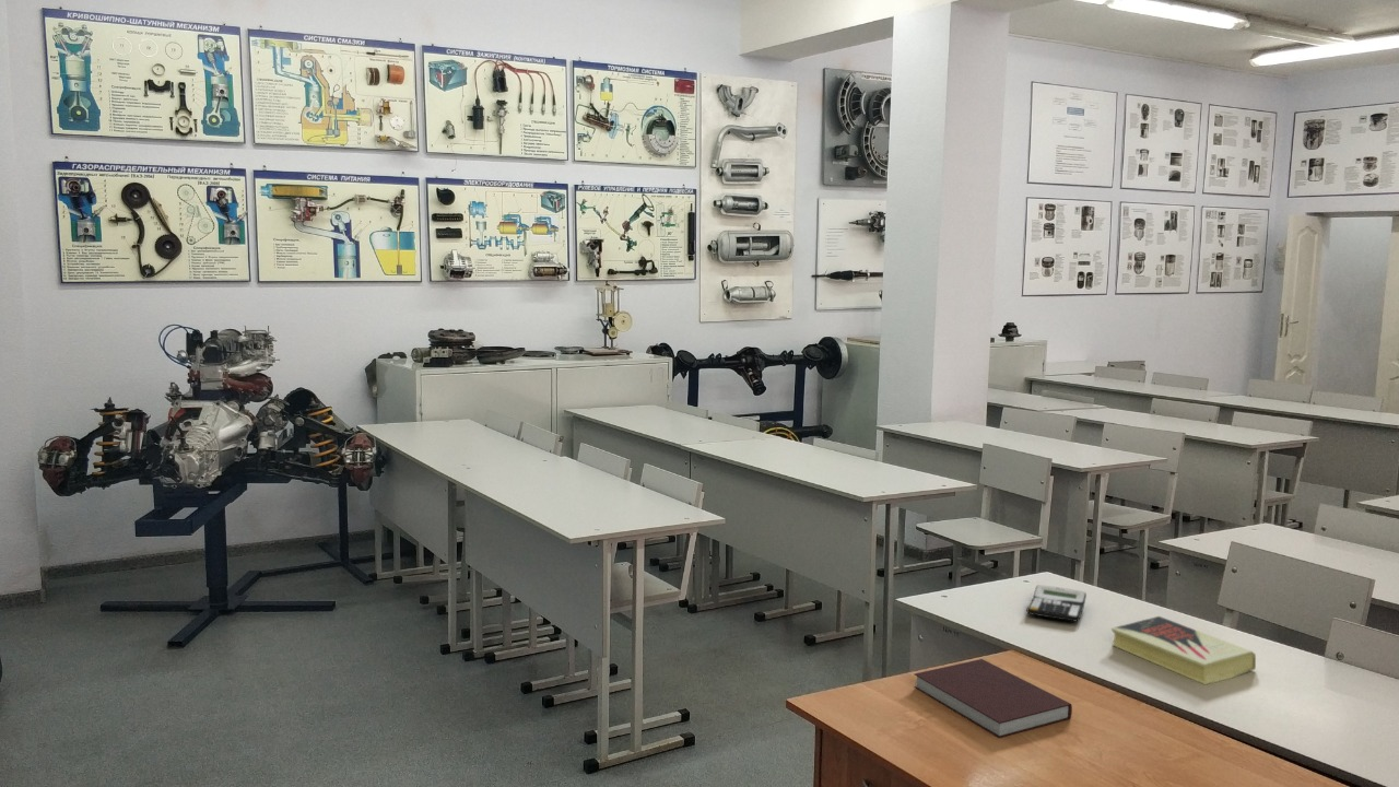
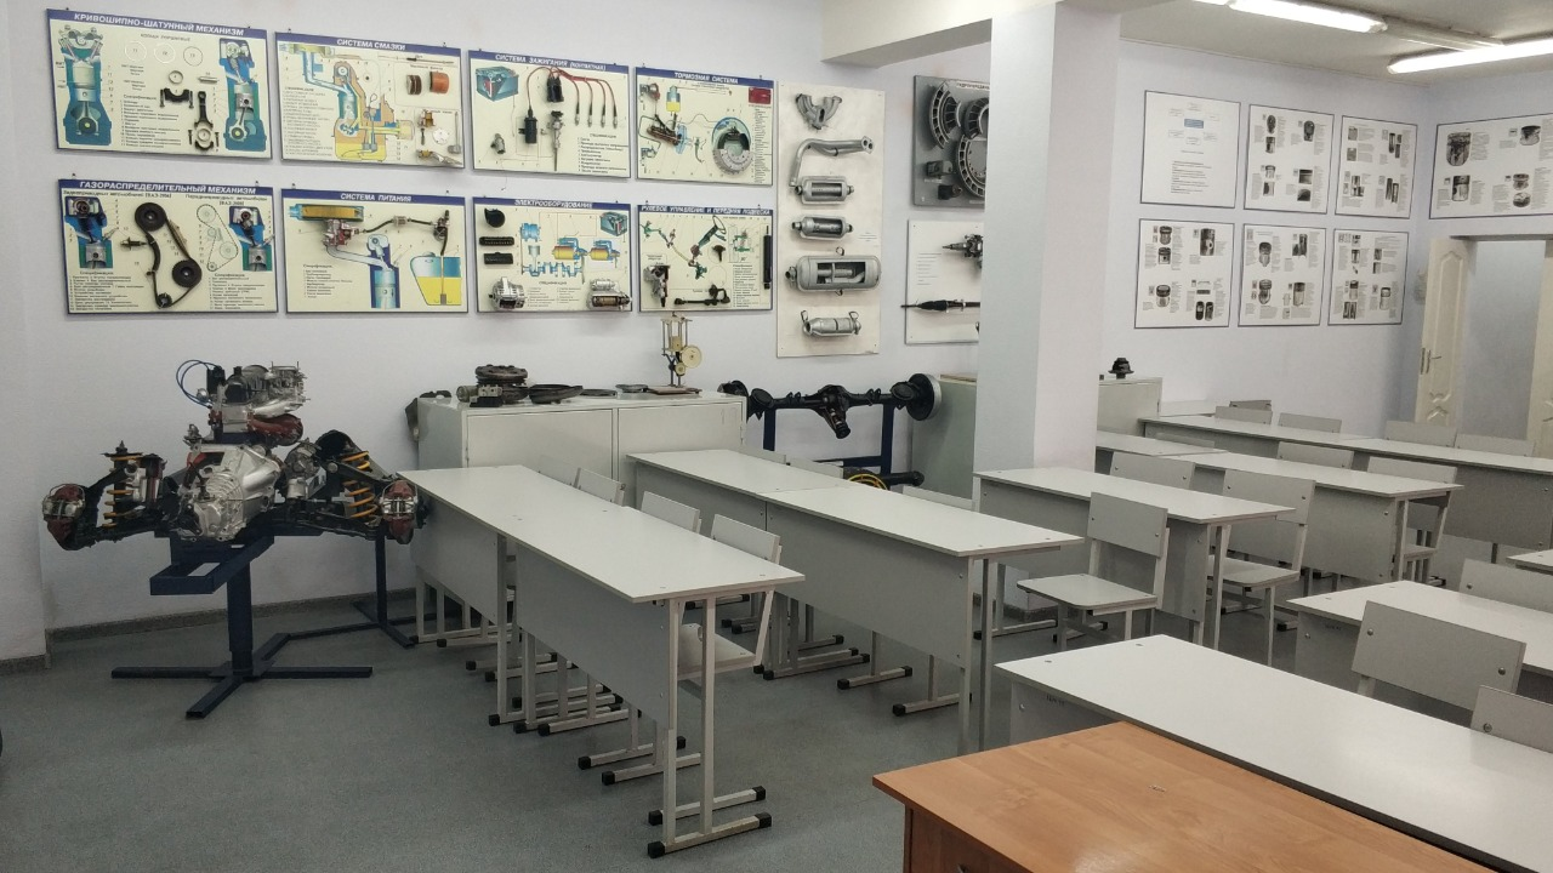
- calculator [1025,584,1088,623]
- book [1110,615,1257,685]
- notebook [913,658,1073,739]
